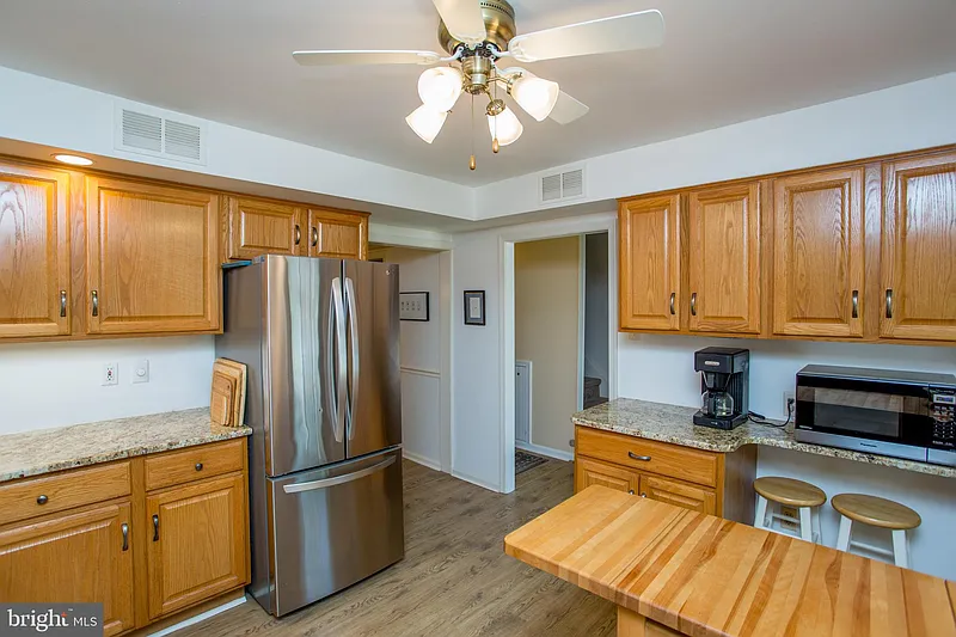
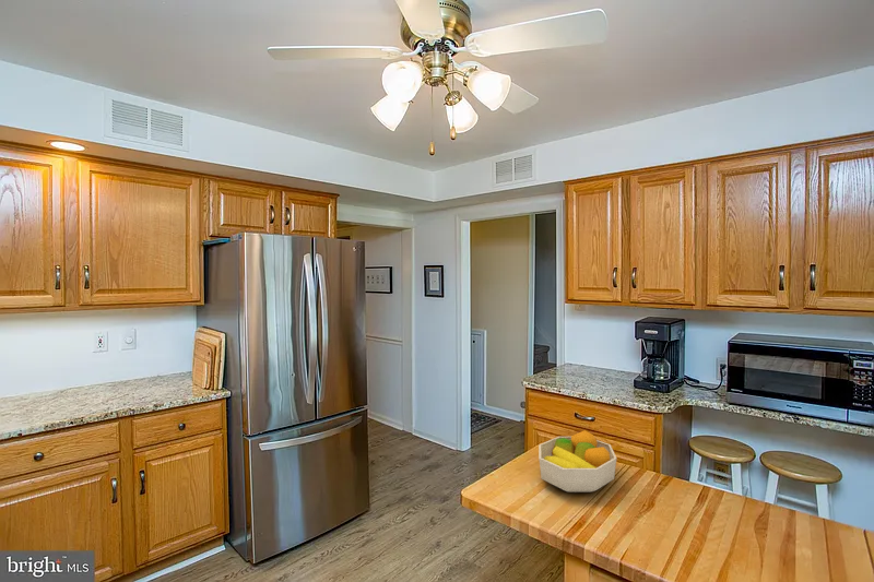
+ fruit bowl [538,429,617,494]
